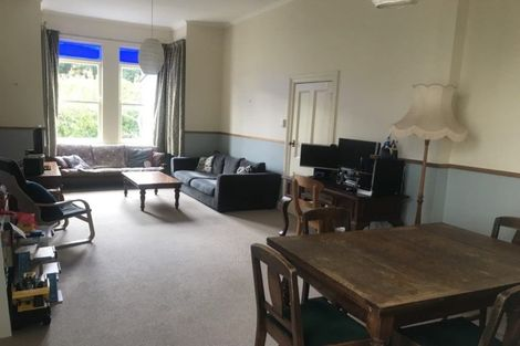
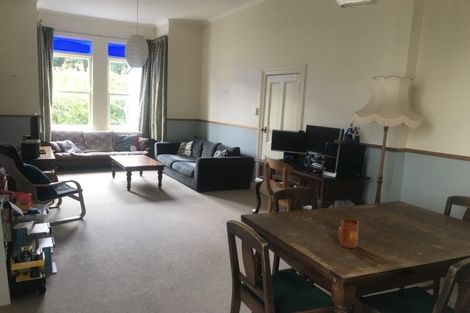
+ mug [337,218,360,249]
